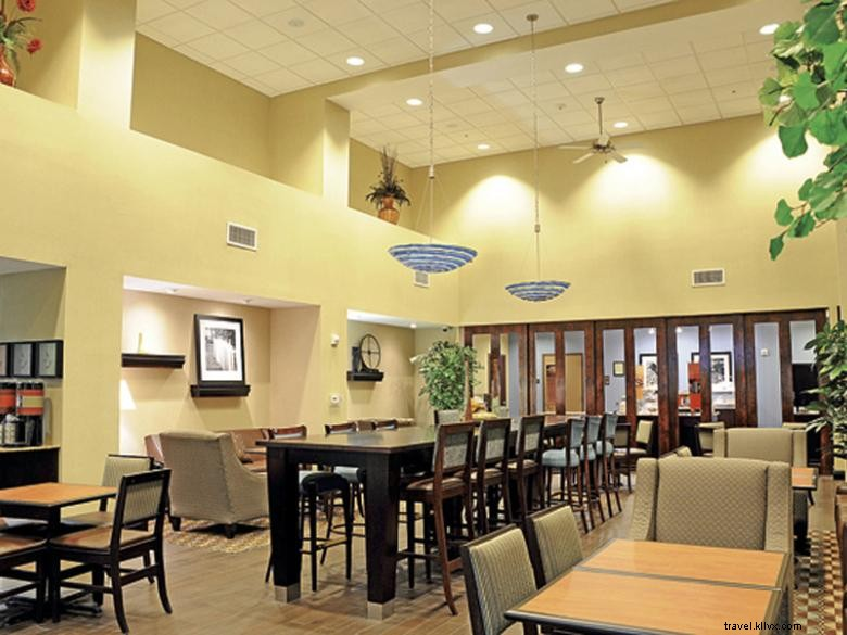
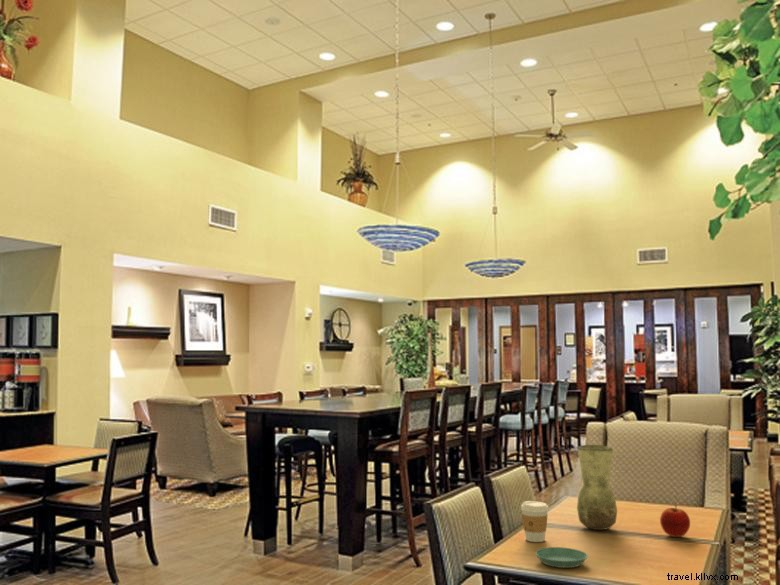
+ vase [576,444,618,531]
+ coffee cup [520,500,549,543]
+ apple [659,504,691,538]
+ saucer [534,546,589,569]
